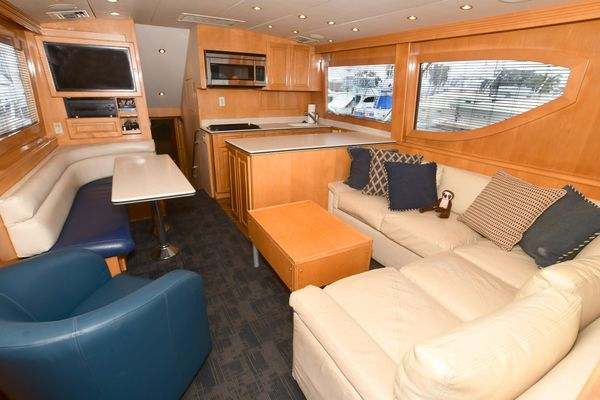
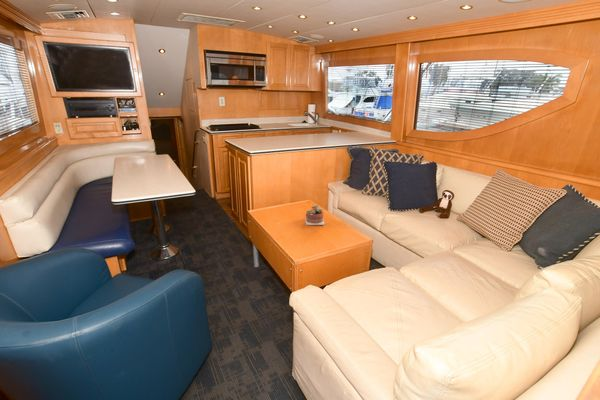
+ succulent plant [304,203,325,226]
